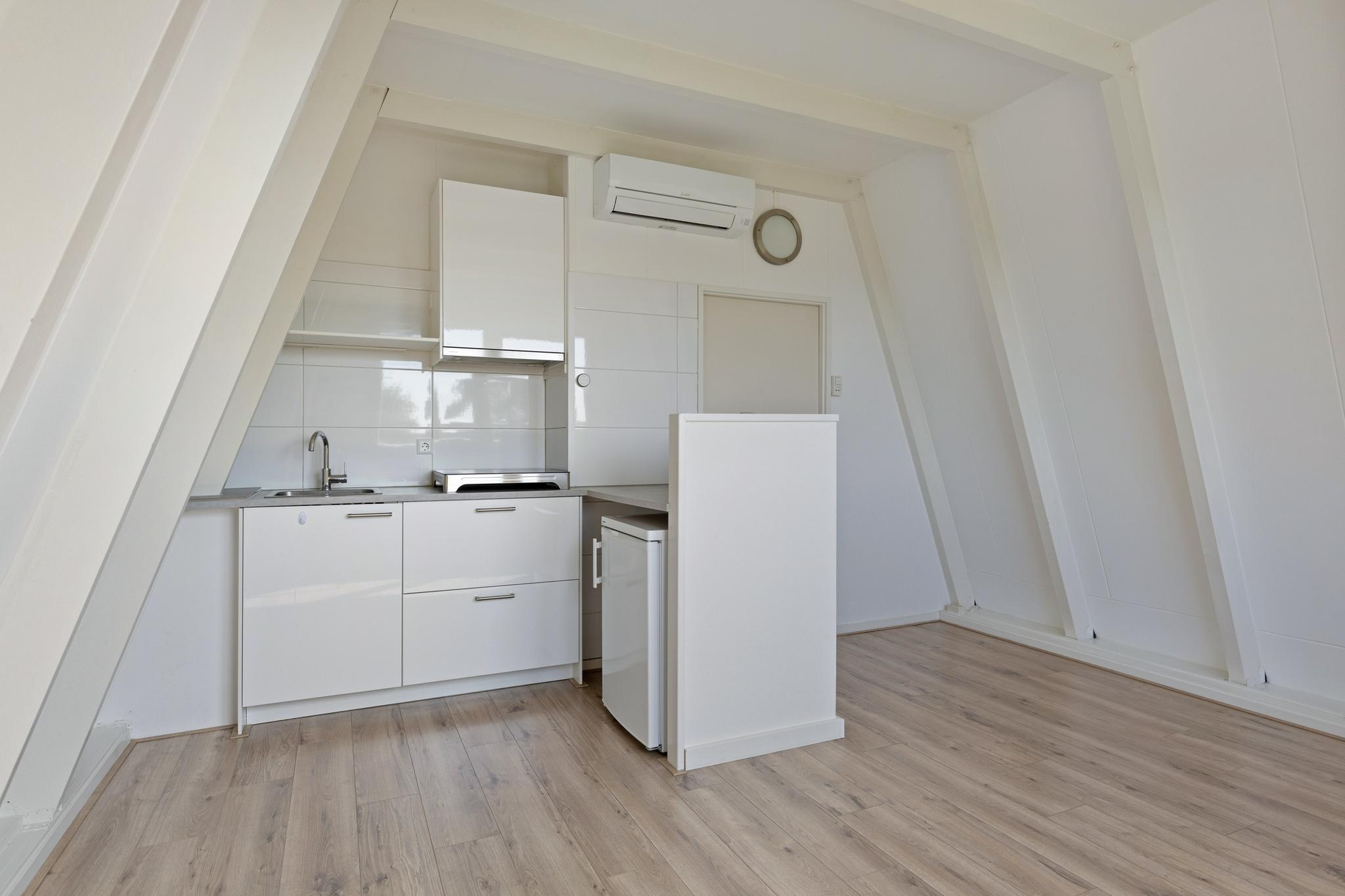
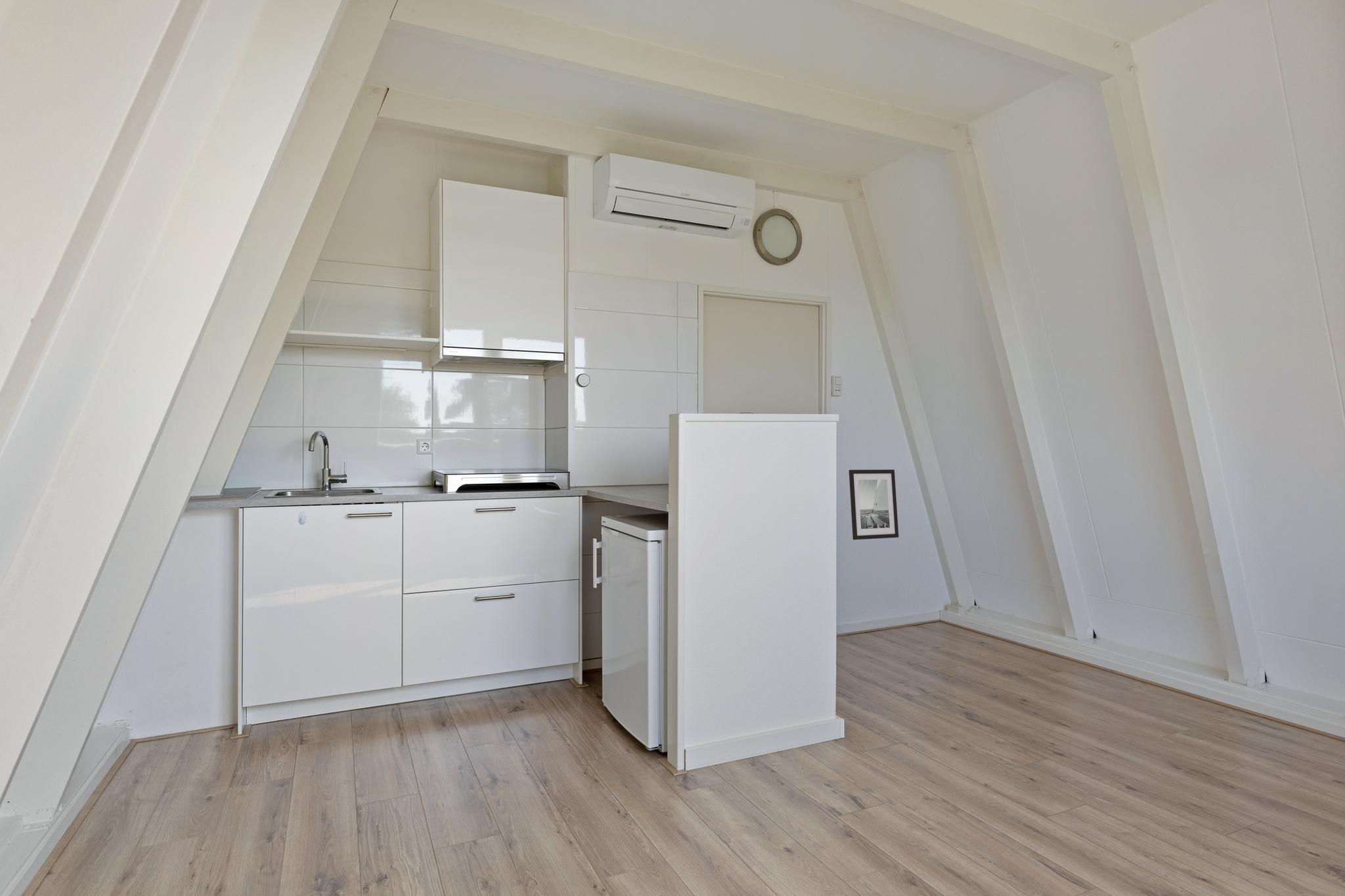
+ wall art [849,469,900,540]
